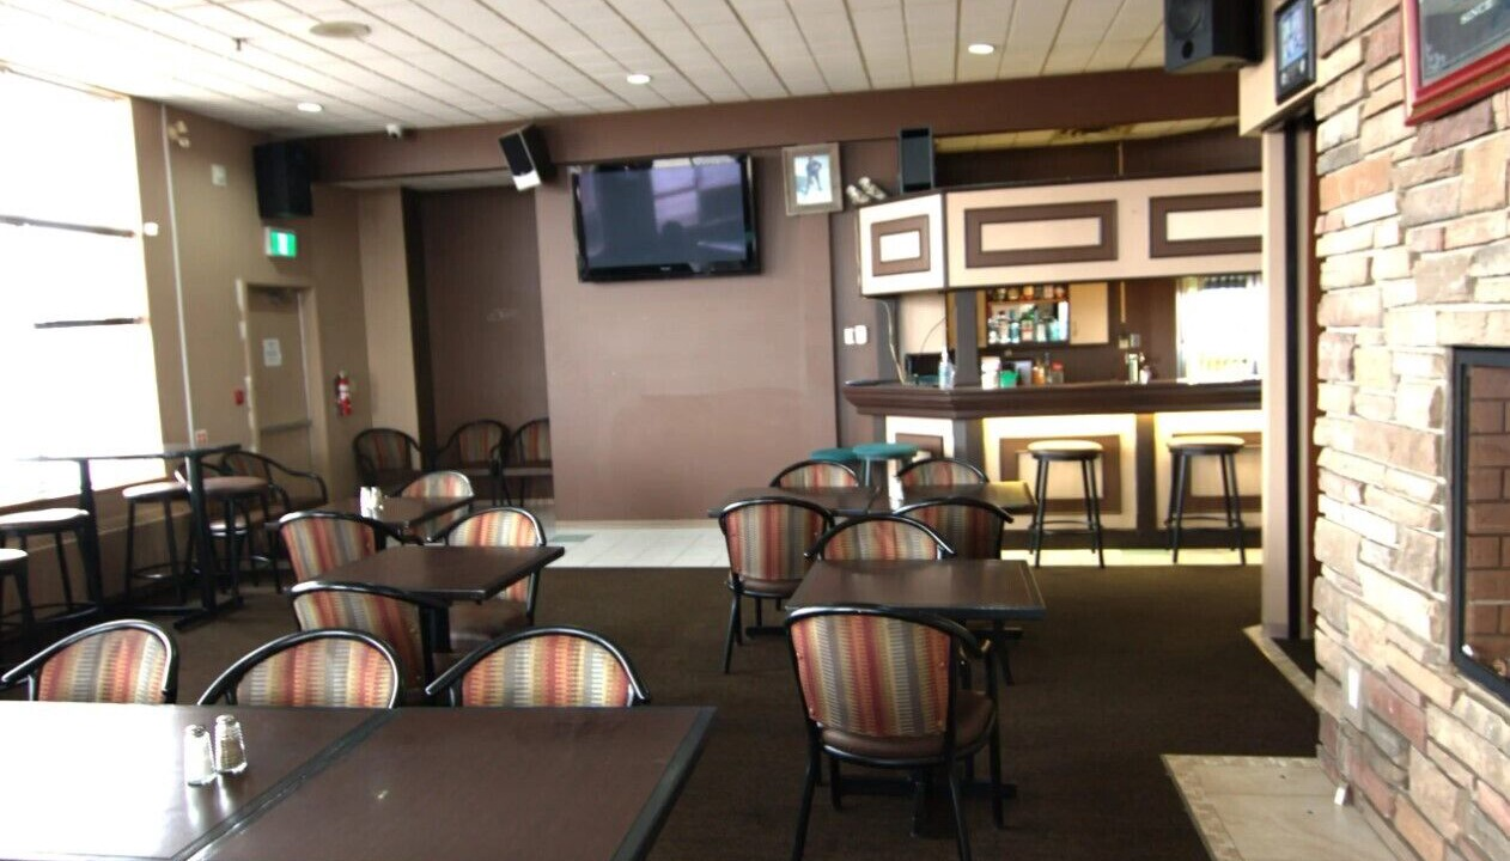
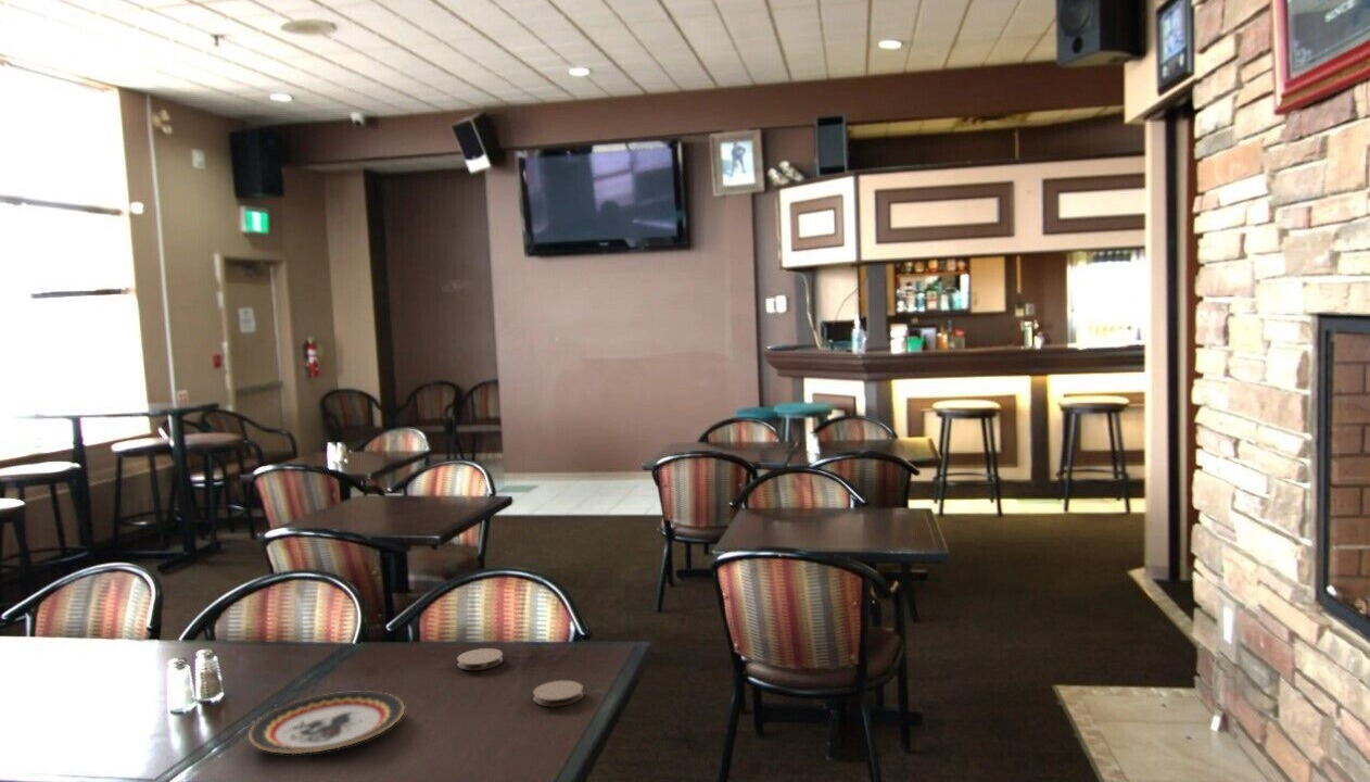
+ coaster [532,680,584,707]
+ coaster [456,647,504,671]
+ plate [248,690,406,755]
